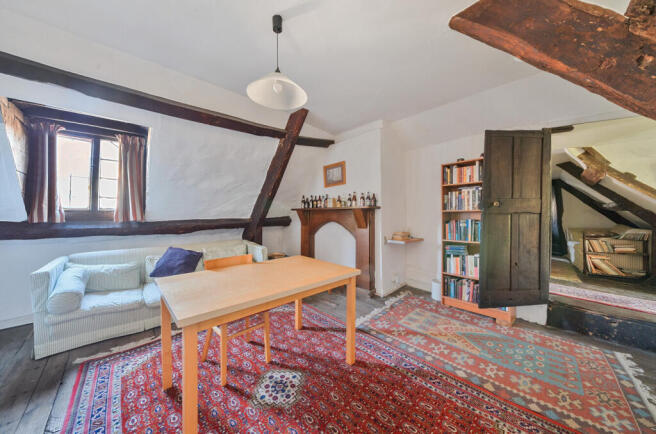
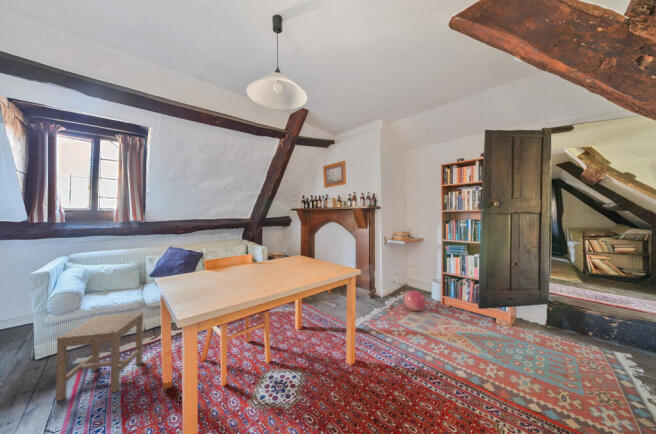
+ ball [403,290,427,312]
+ stool [55,312,144,402]
